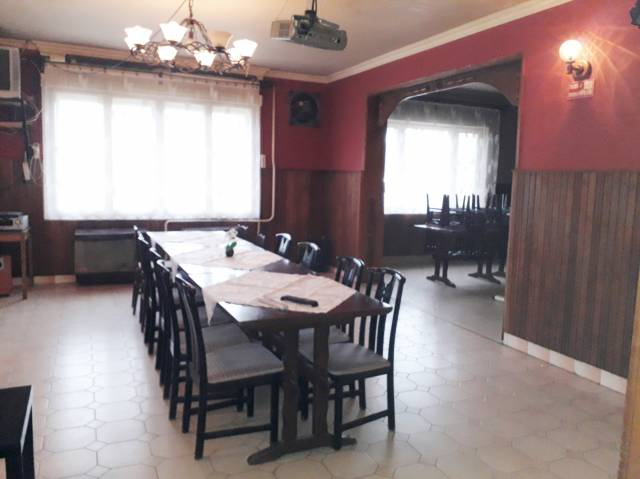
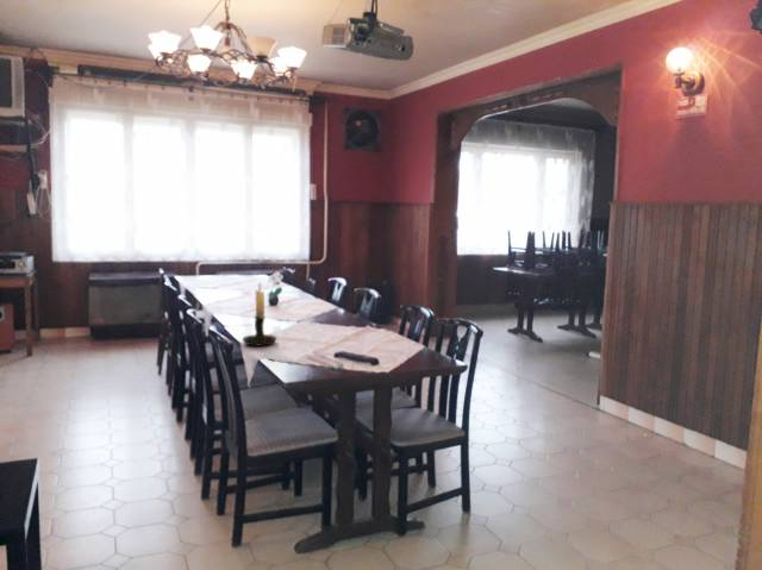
+ candle holder [242,281,277,347]
